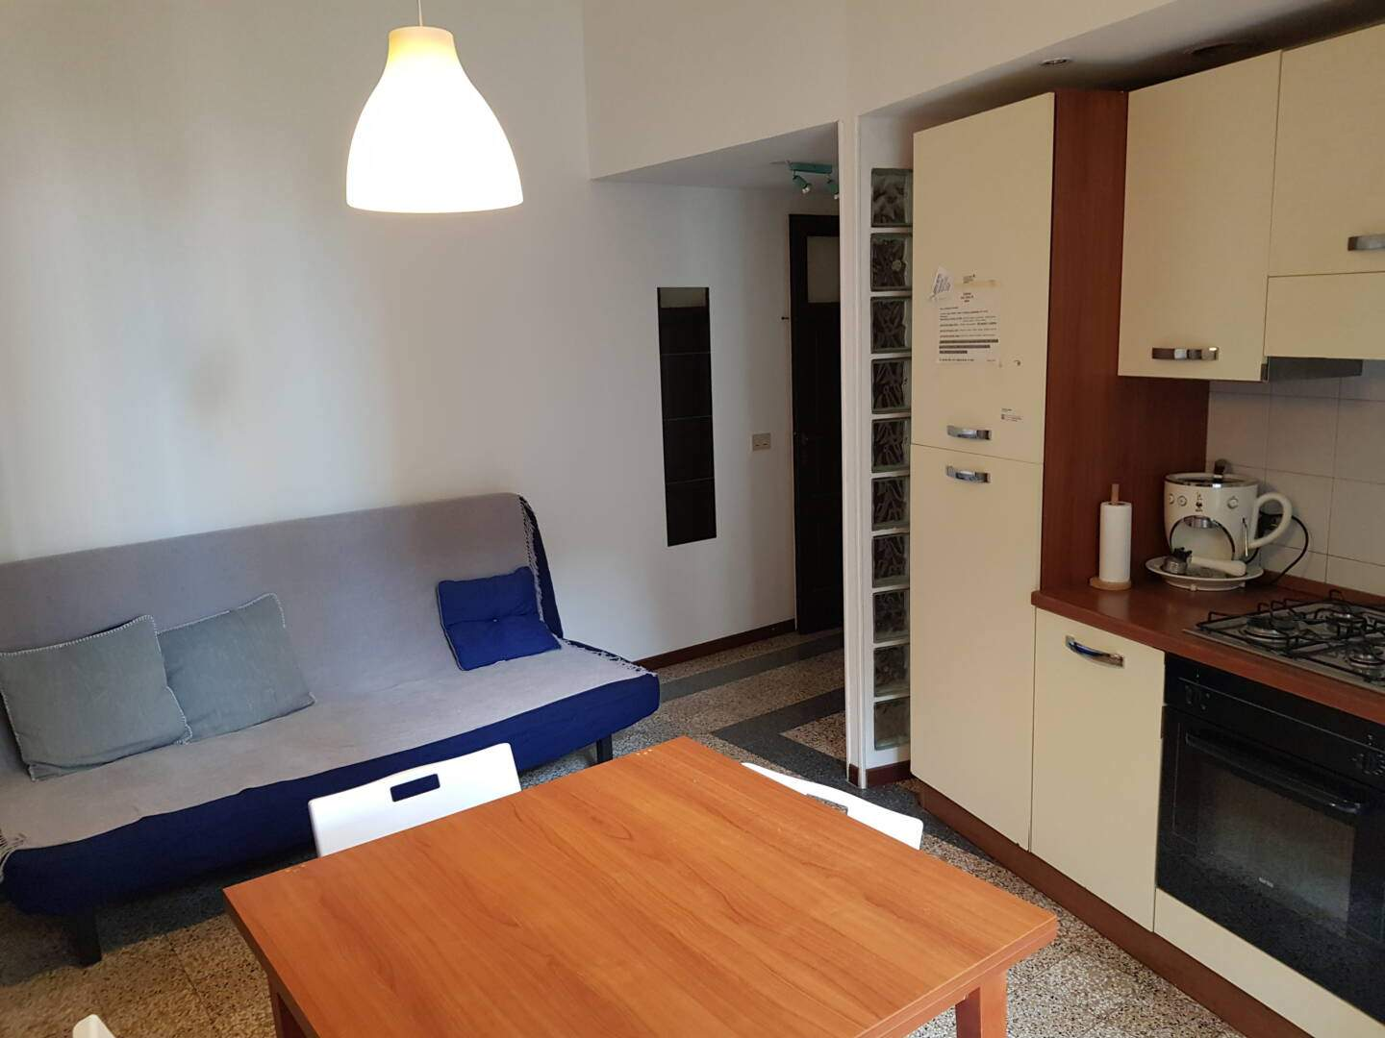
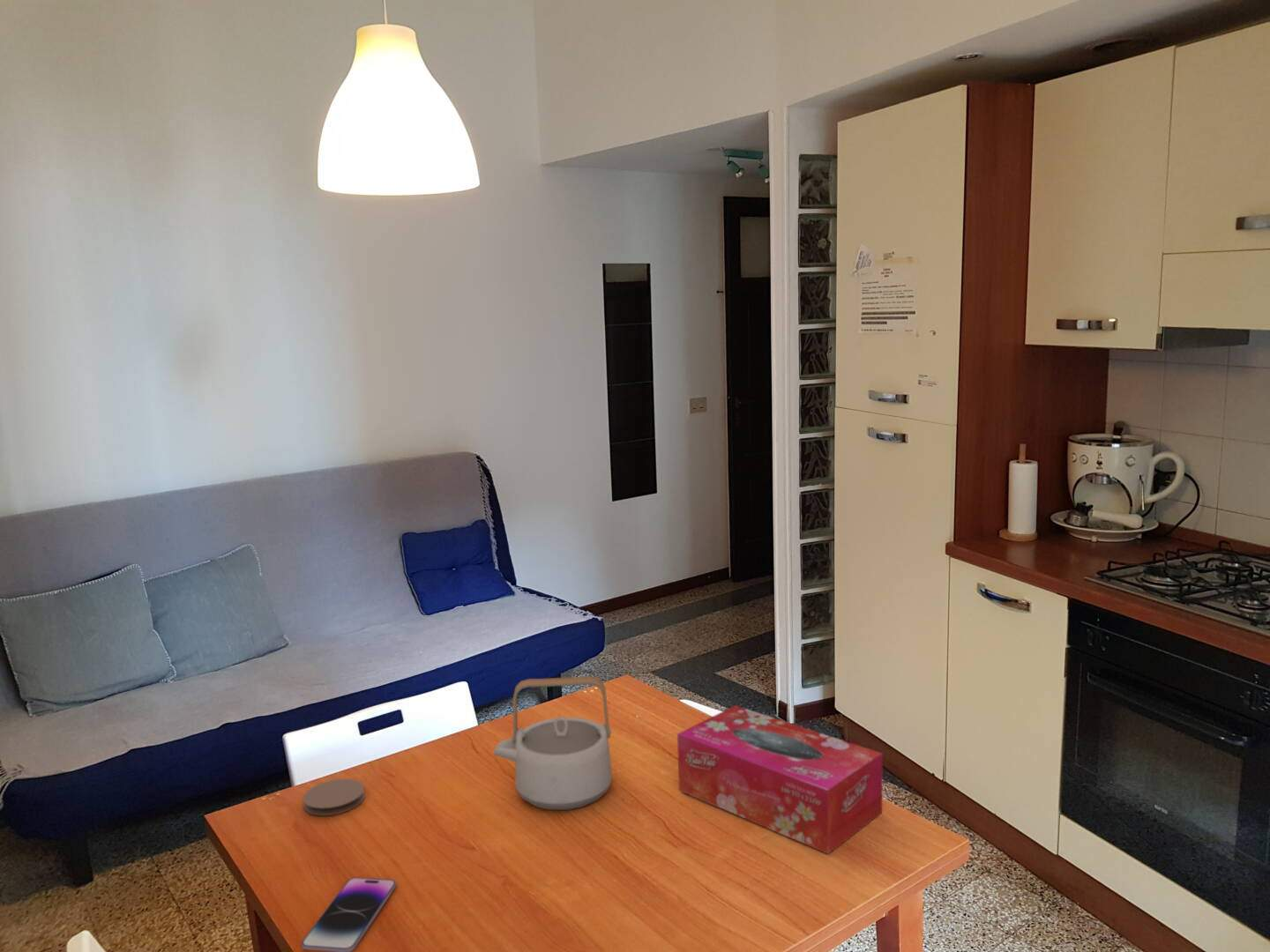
+ smartphone [301,877,397,952]
+ tissue box [676,704,884,855]
+ teapot [493,675,613,811]
+ coaster [302,778,366,816]
